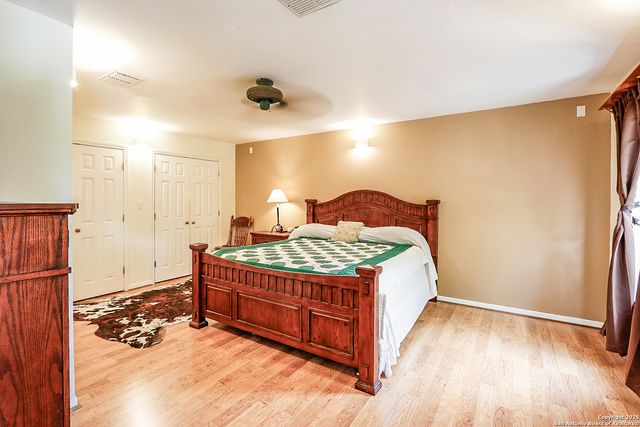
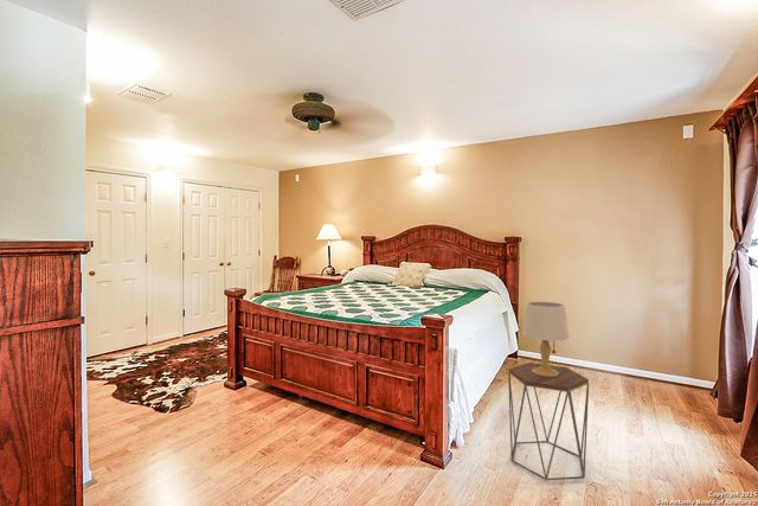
+ side table [507,361,590,481]
+ table lamp [521,301,571,377]
